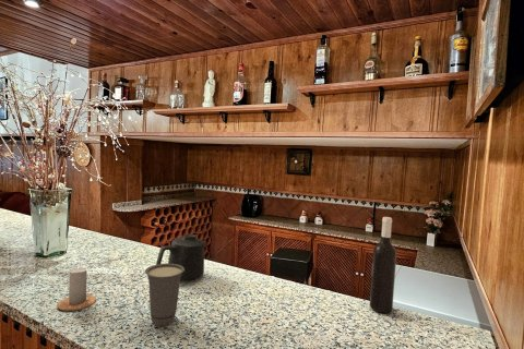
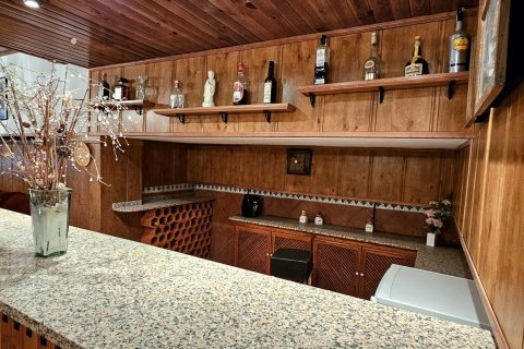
- candle [56,256,97,312]
- wine bottle [369,216,397,314]
- cup [144,263,184,327]
- mug [155,233,207,282]
